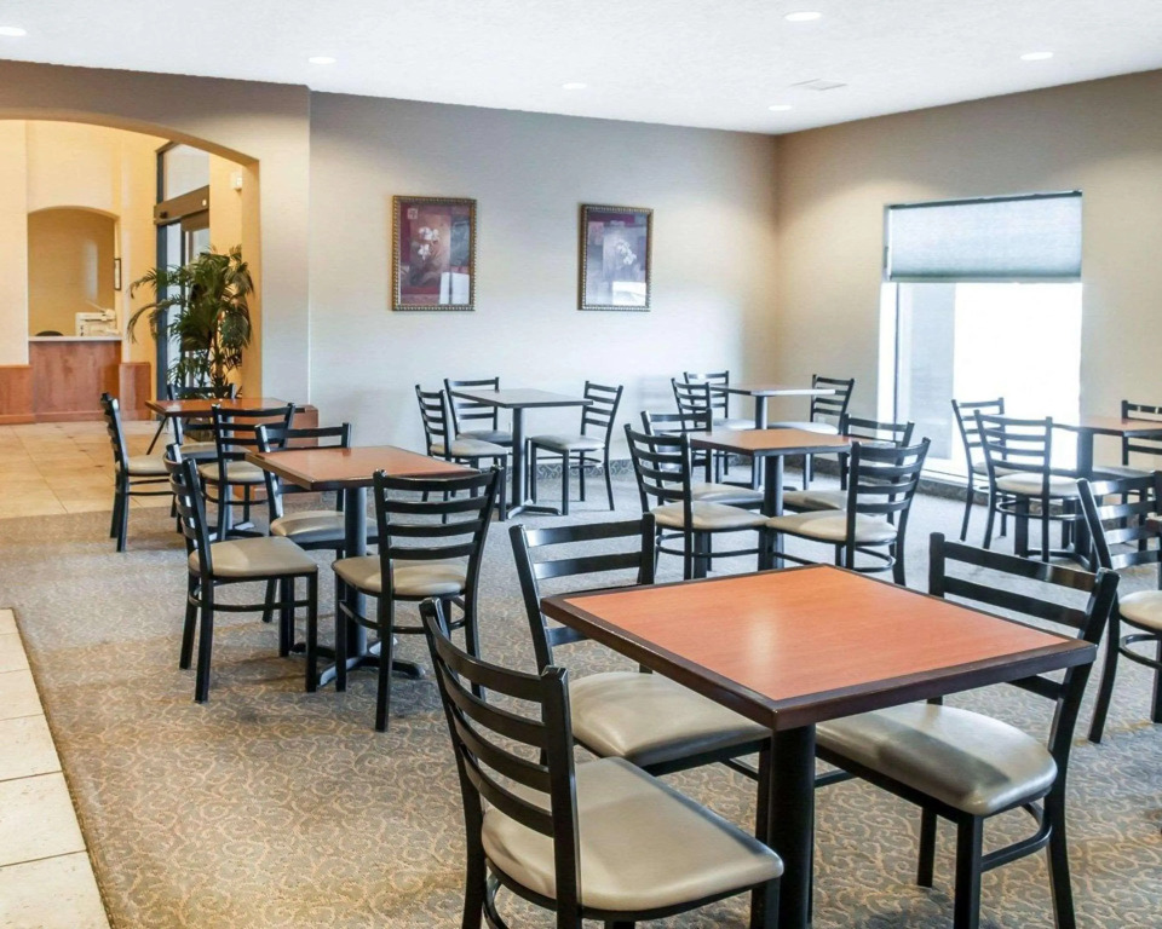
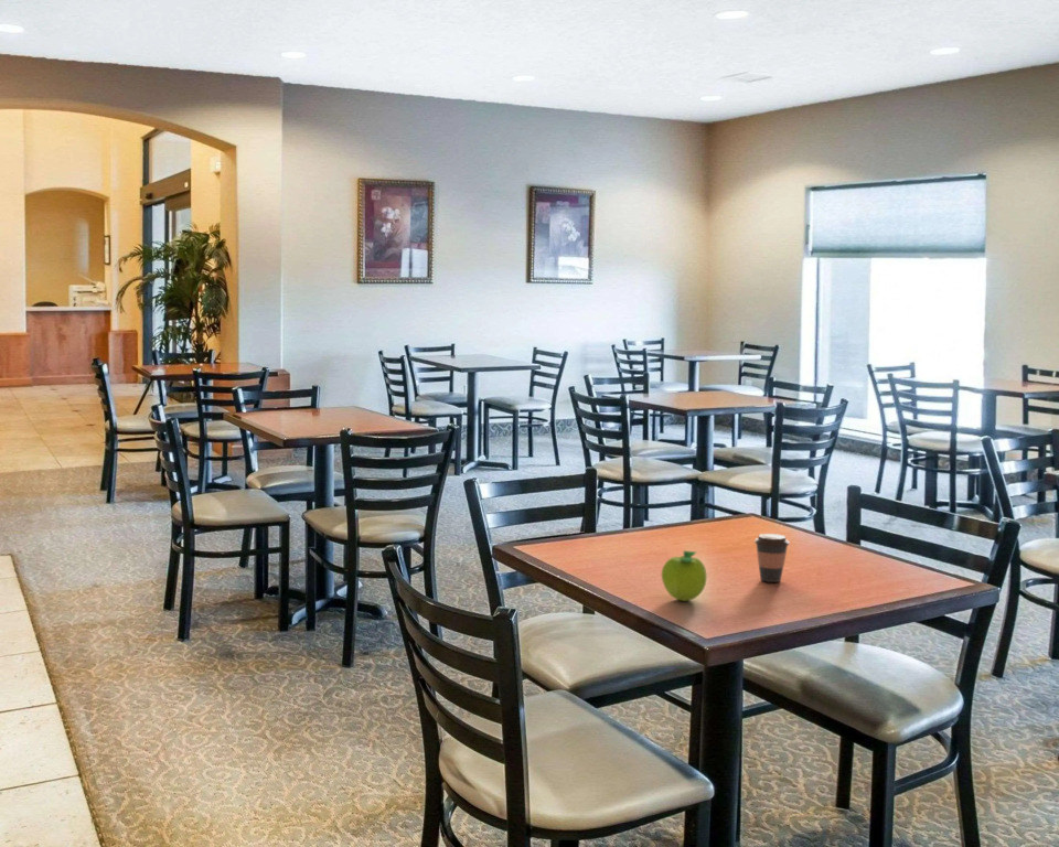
+ coffee cup [753,533,791,583]
+ fruit [661,549,708,602]
